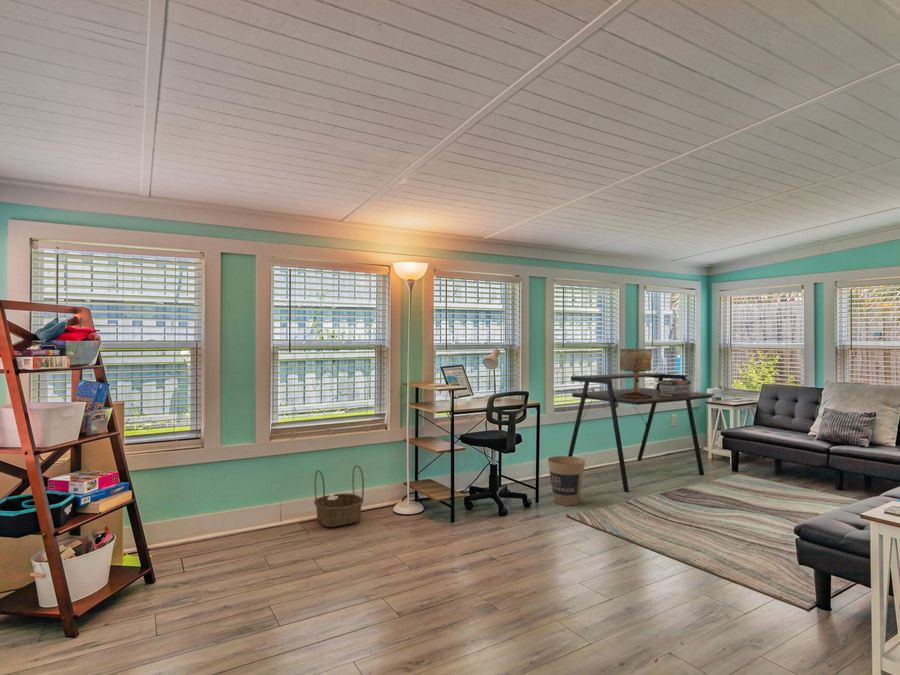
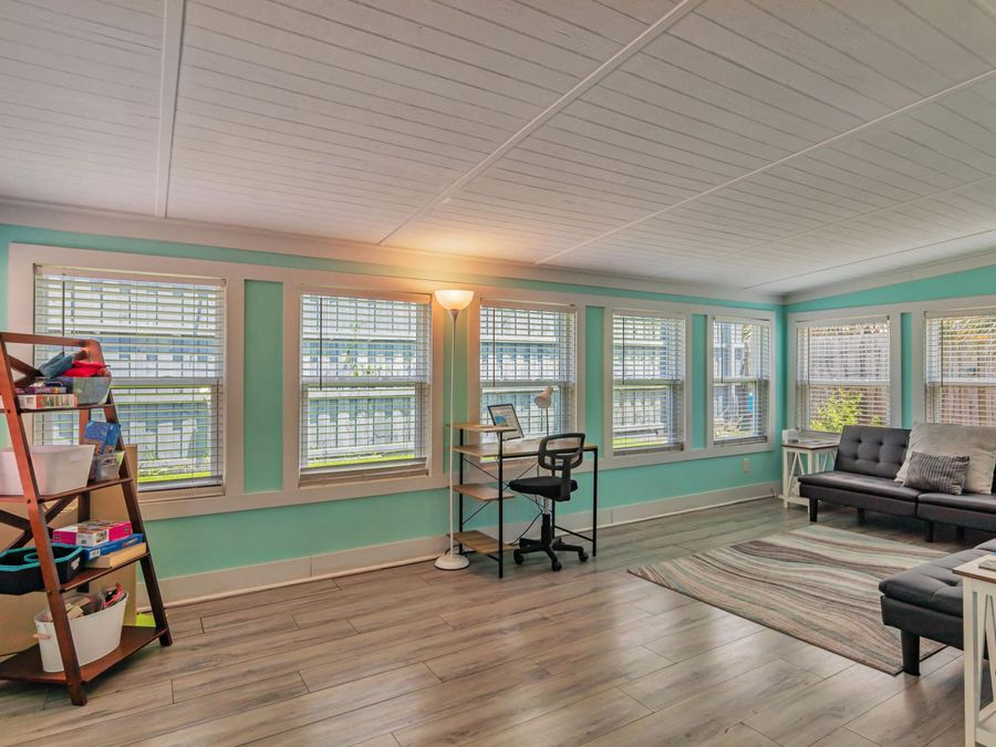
- table lamp [619,348,653,399]
- book stack [656,379,692,397]
- basket [313,464,365,528]
- trash can [547,455,586,507]
- desk [567,372,715,493]
